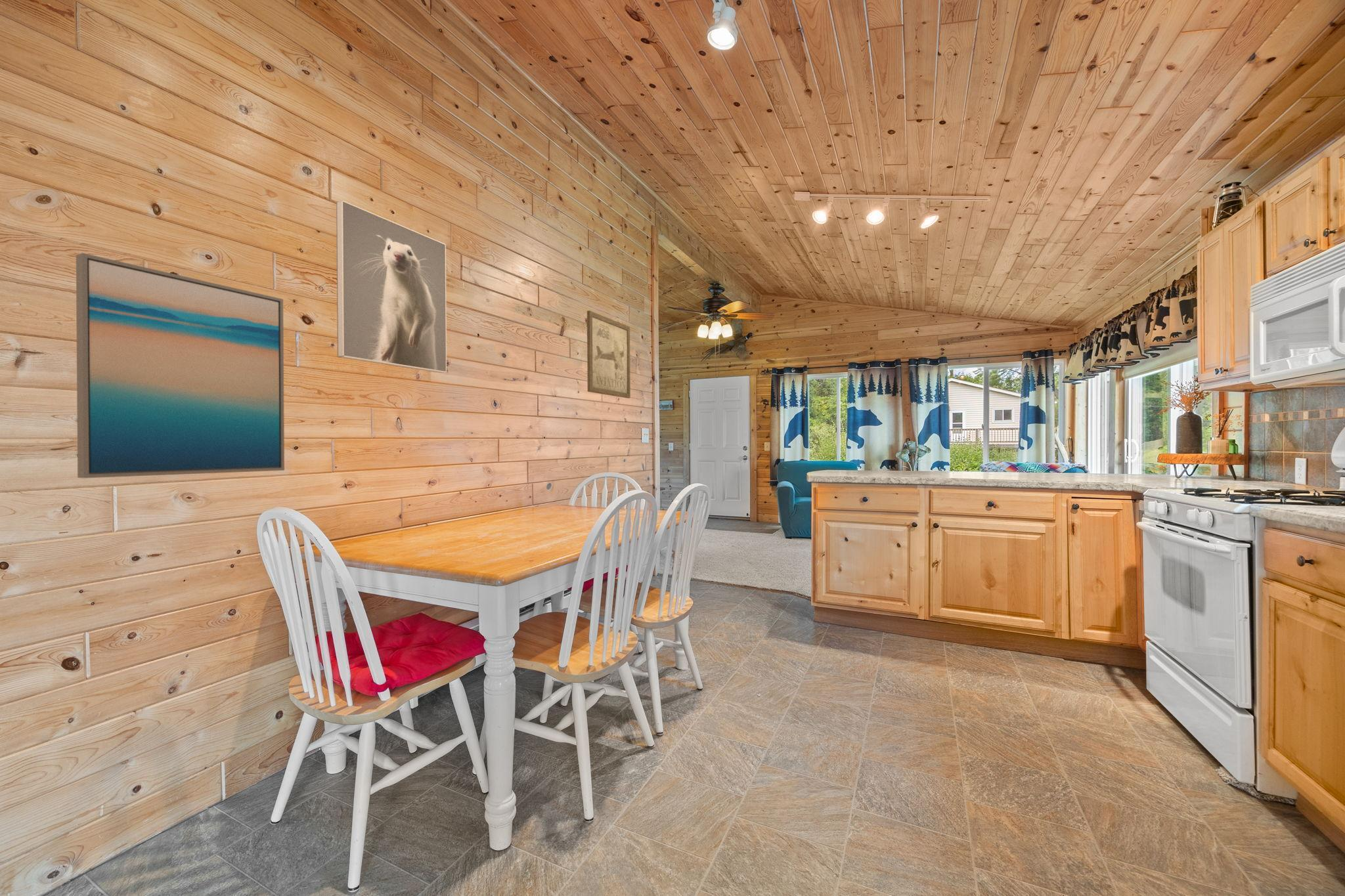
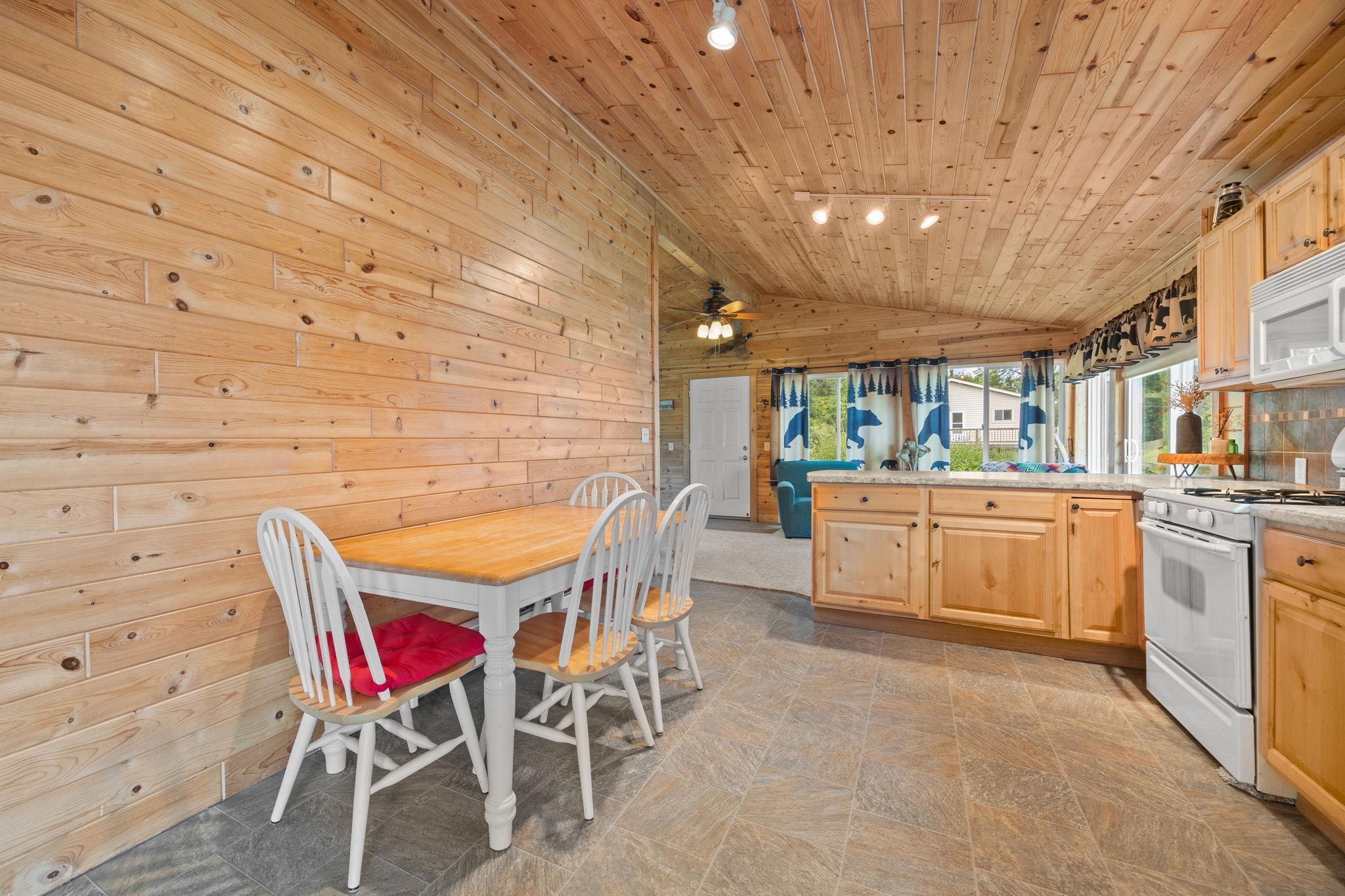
- wall art [586,310,631,399]
- wall art [76,252,285,479]
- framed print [336,200,447,373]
